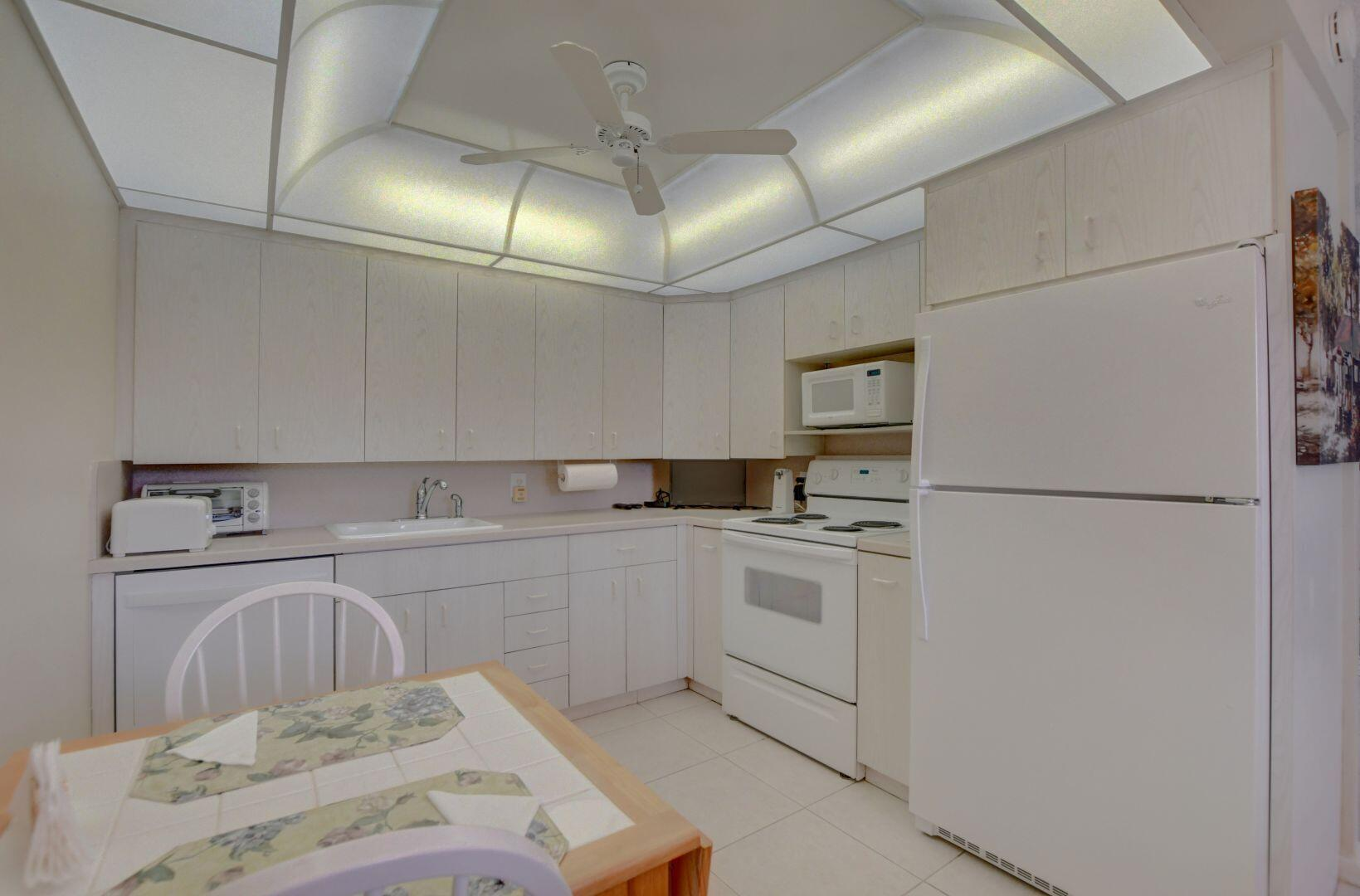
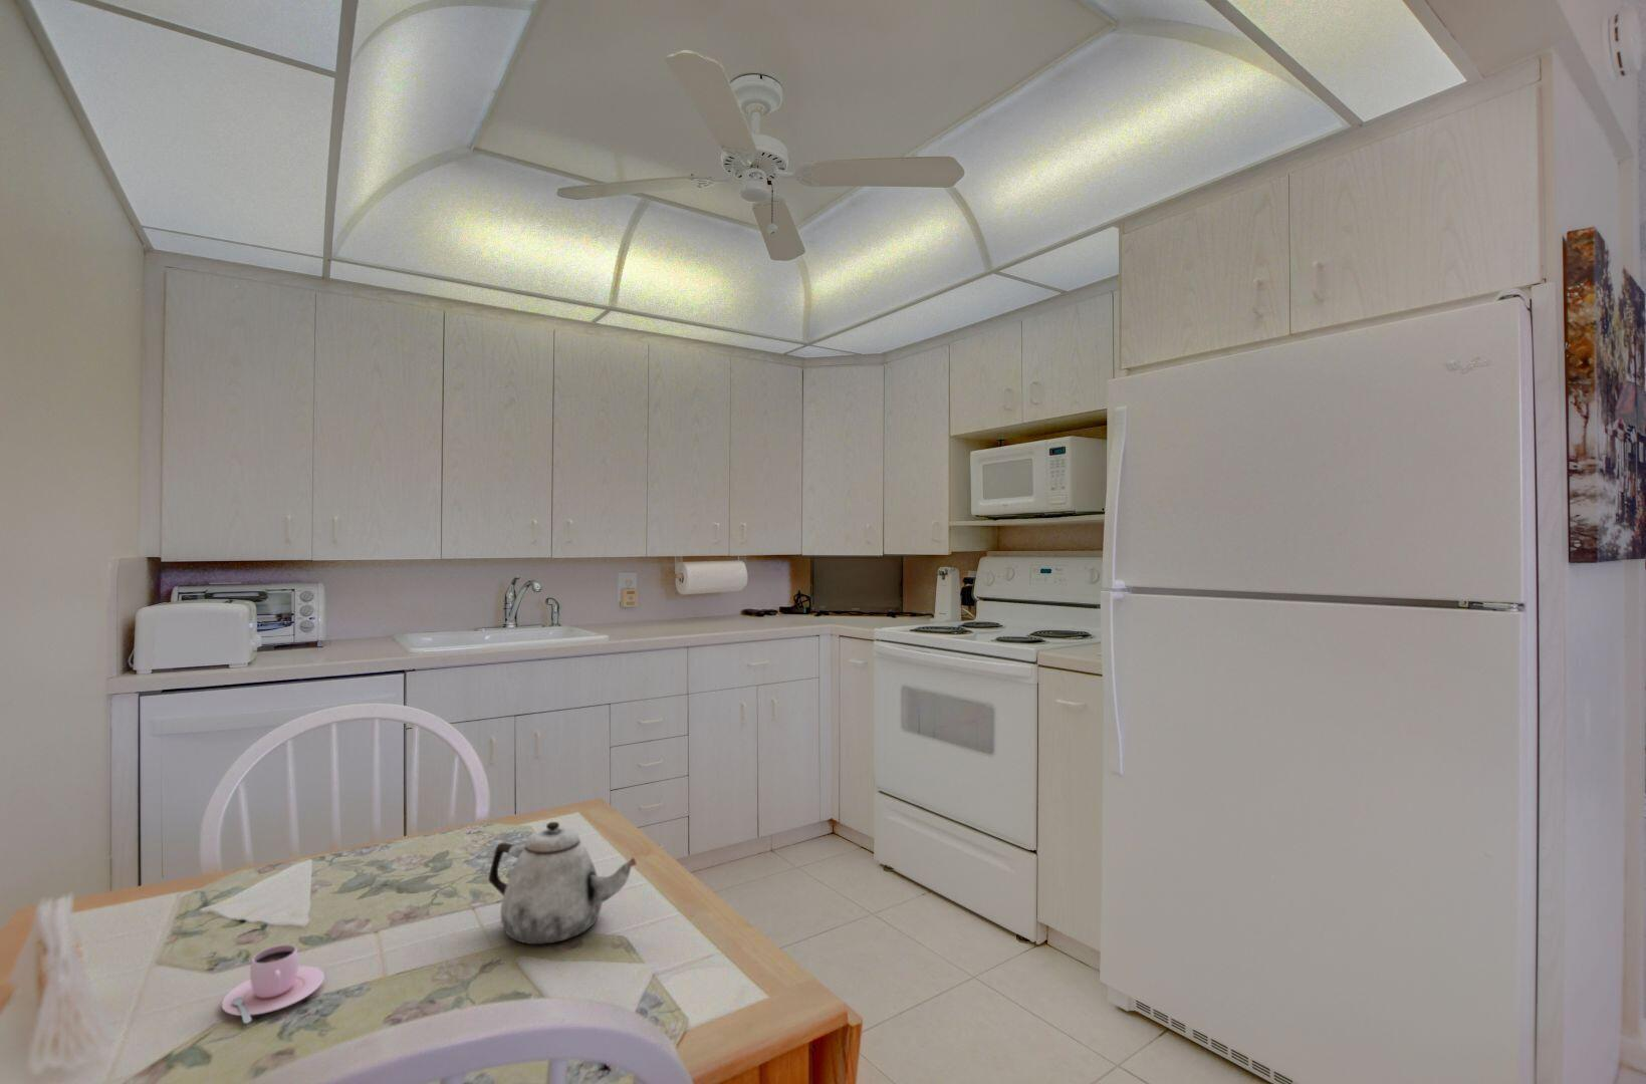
+ teapot [488,821,638,946]
+ teacup [221,944,326,1025]
